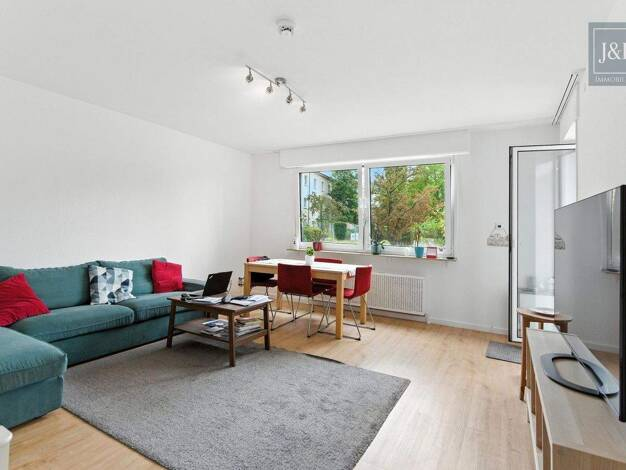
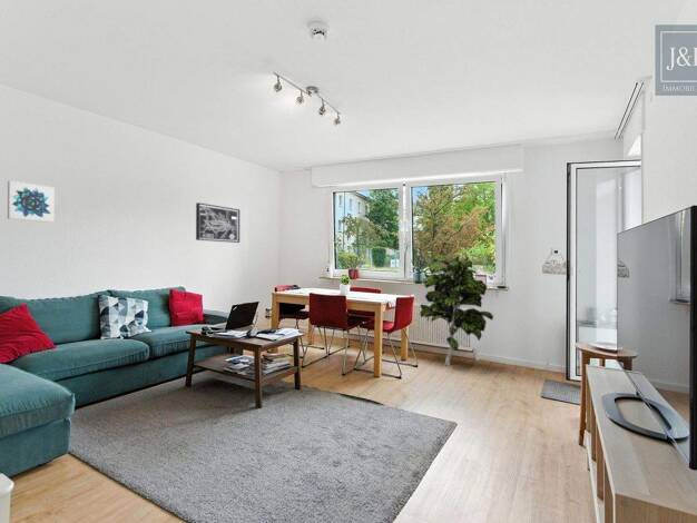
+ wall art [195,201,240,244]
+ indoor plant [419,254,494,367]
+ wall art [7,180,55,224]
